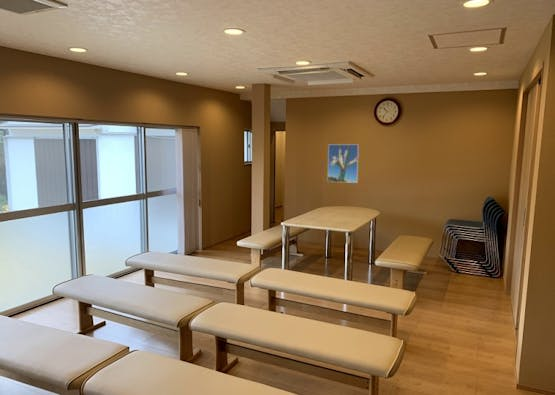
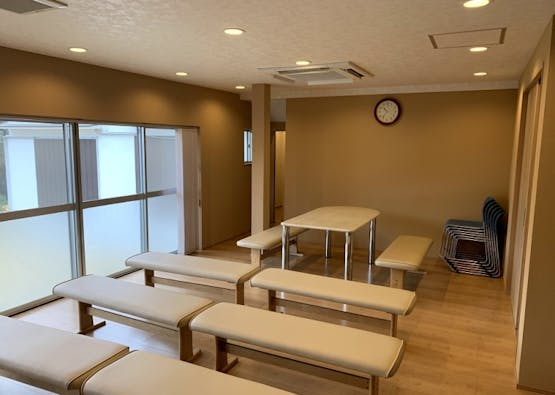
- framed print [327,143,360,184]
